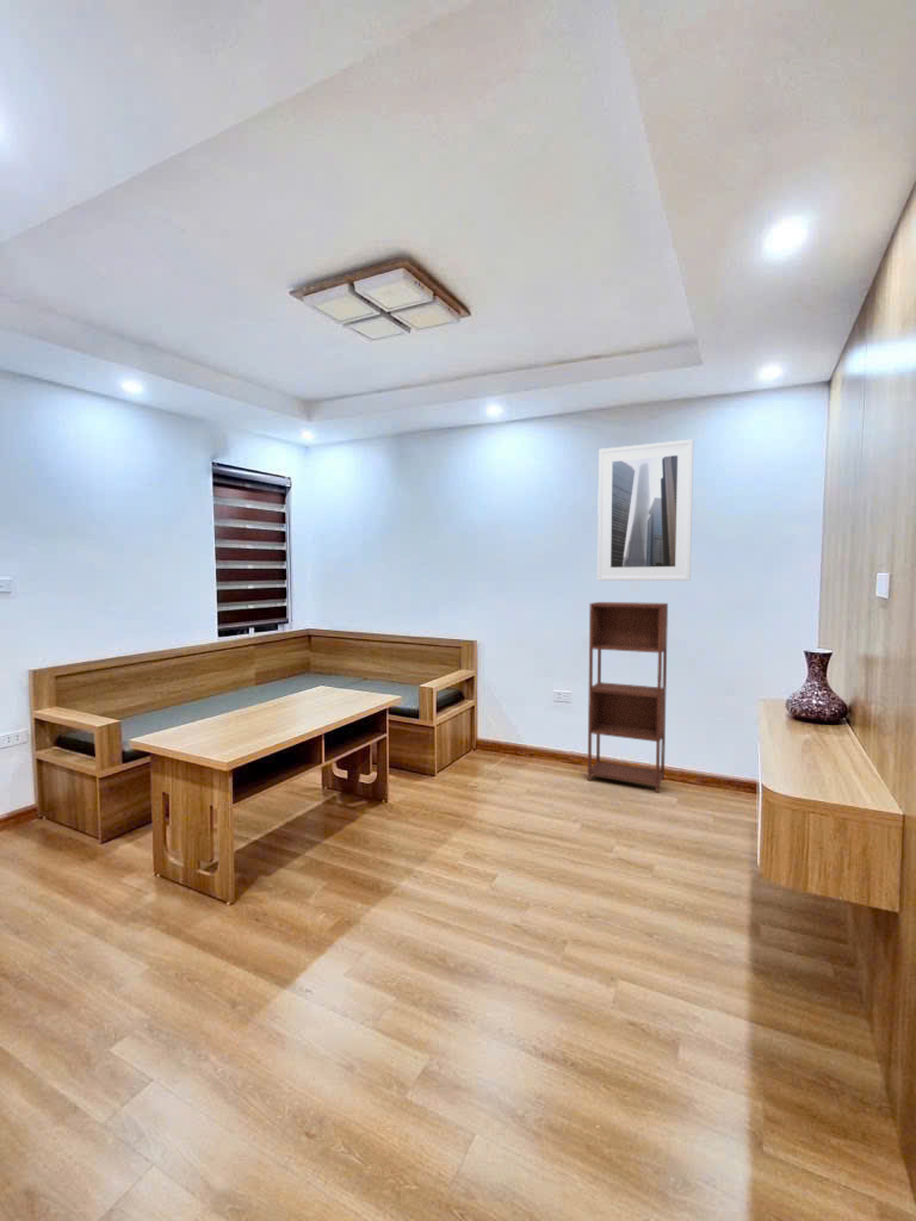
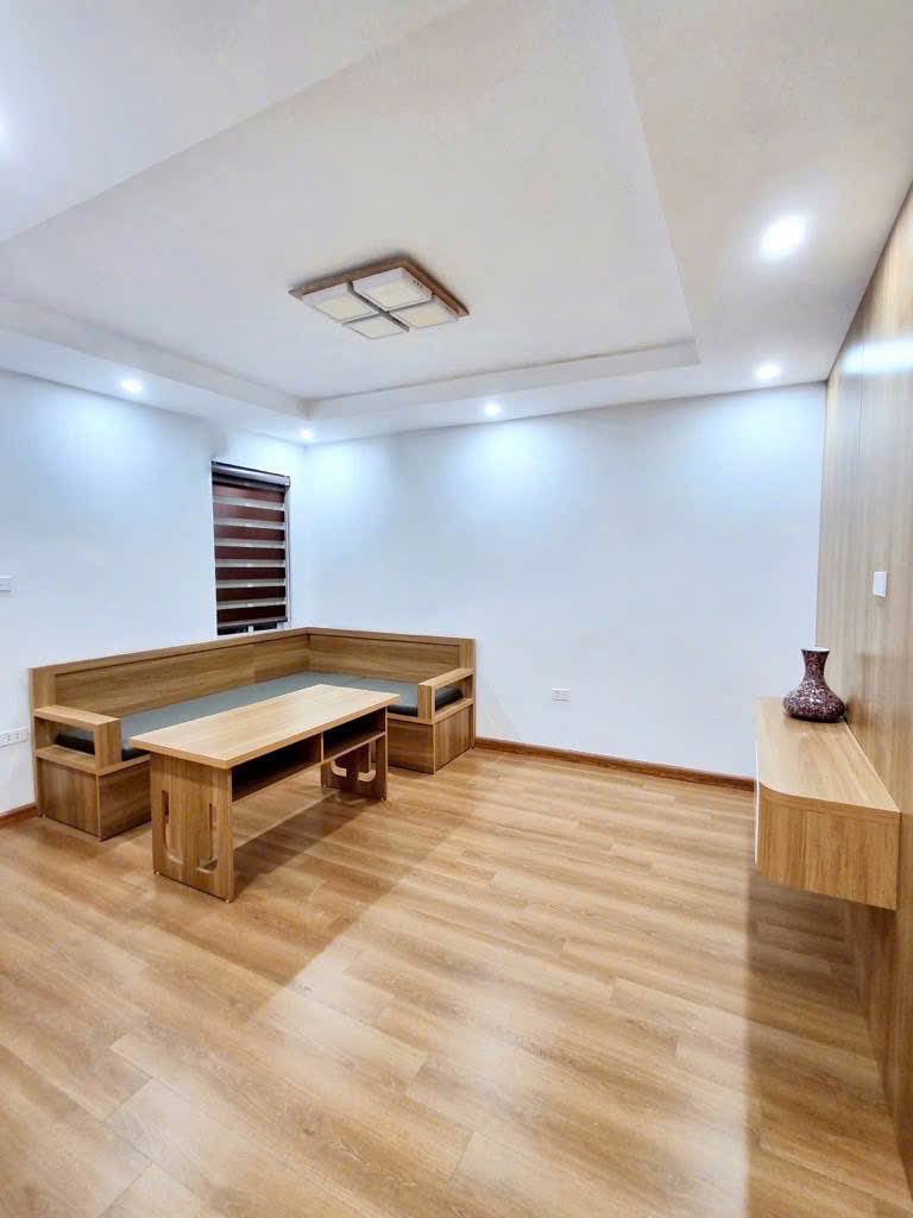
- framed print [596,439,694,582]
- shelving unit [587,601,669,793]
